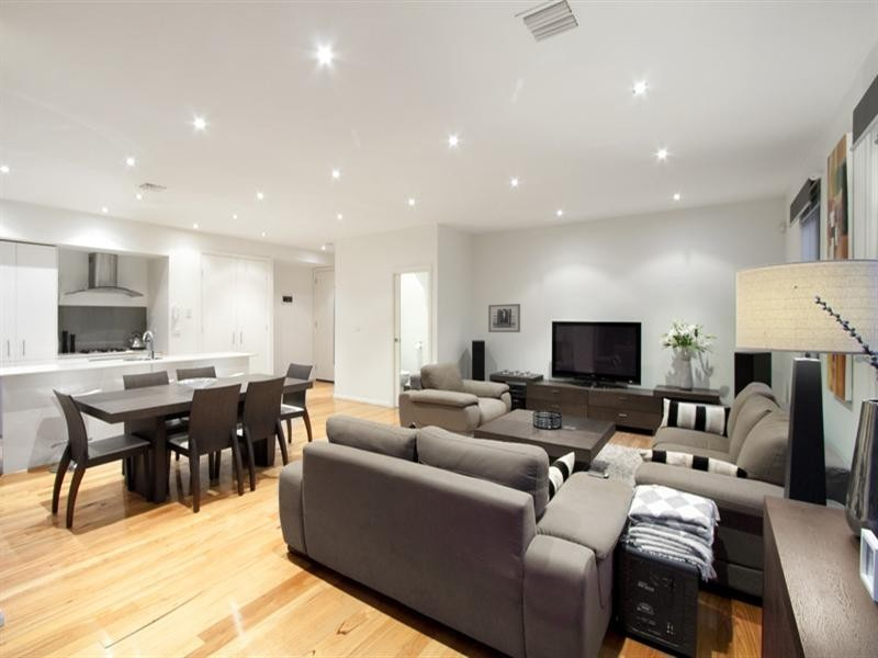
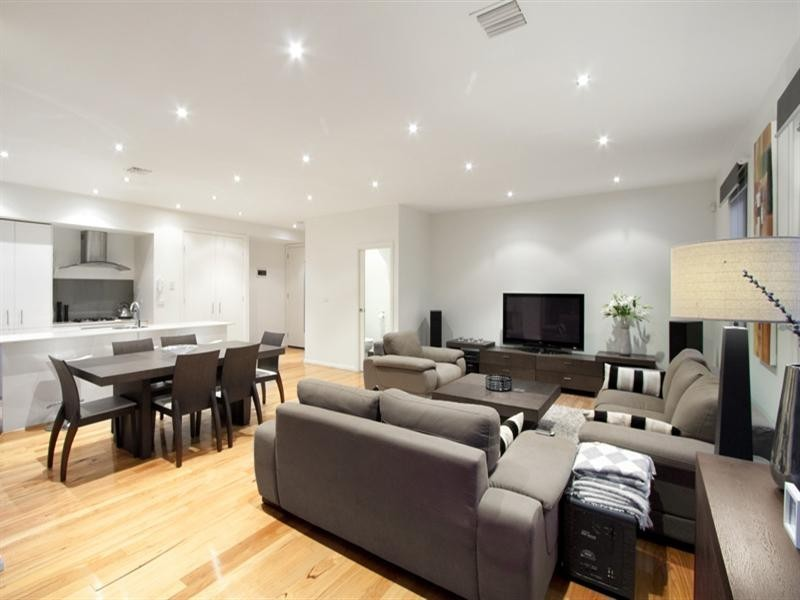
- wall art [487,303,521,333]
